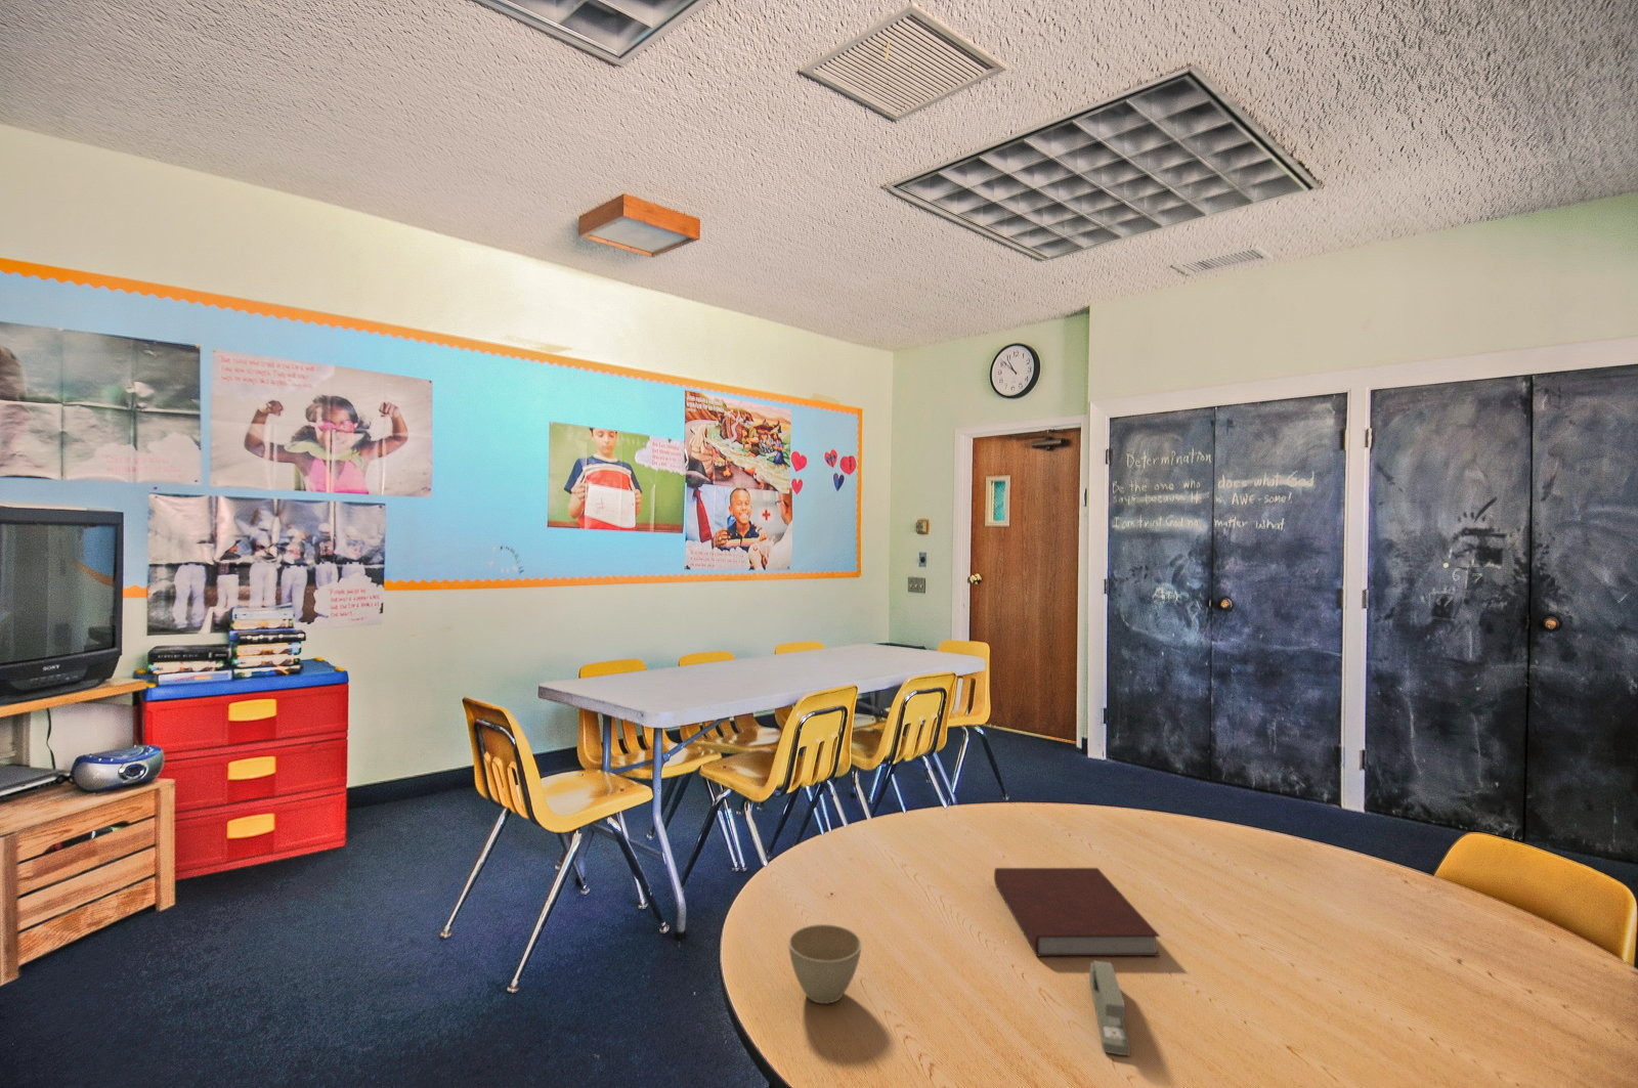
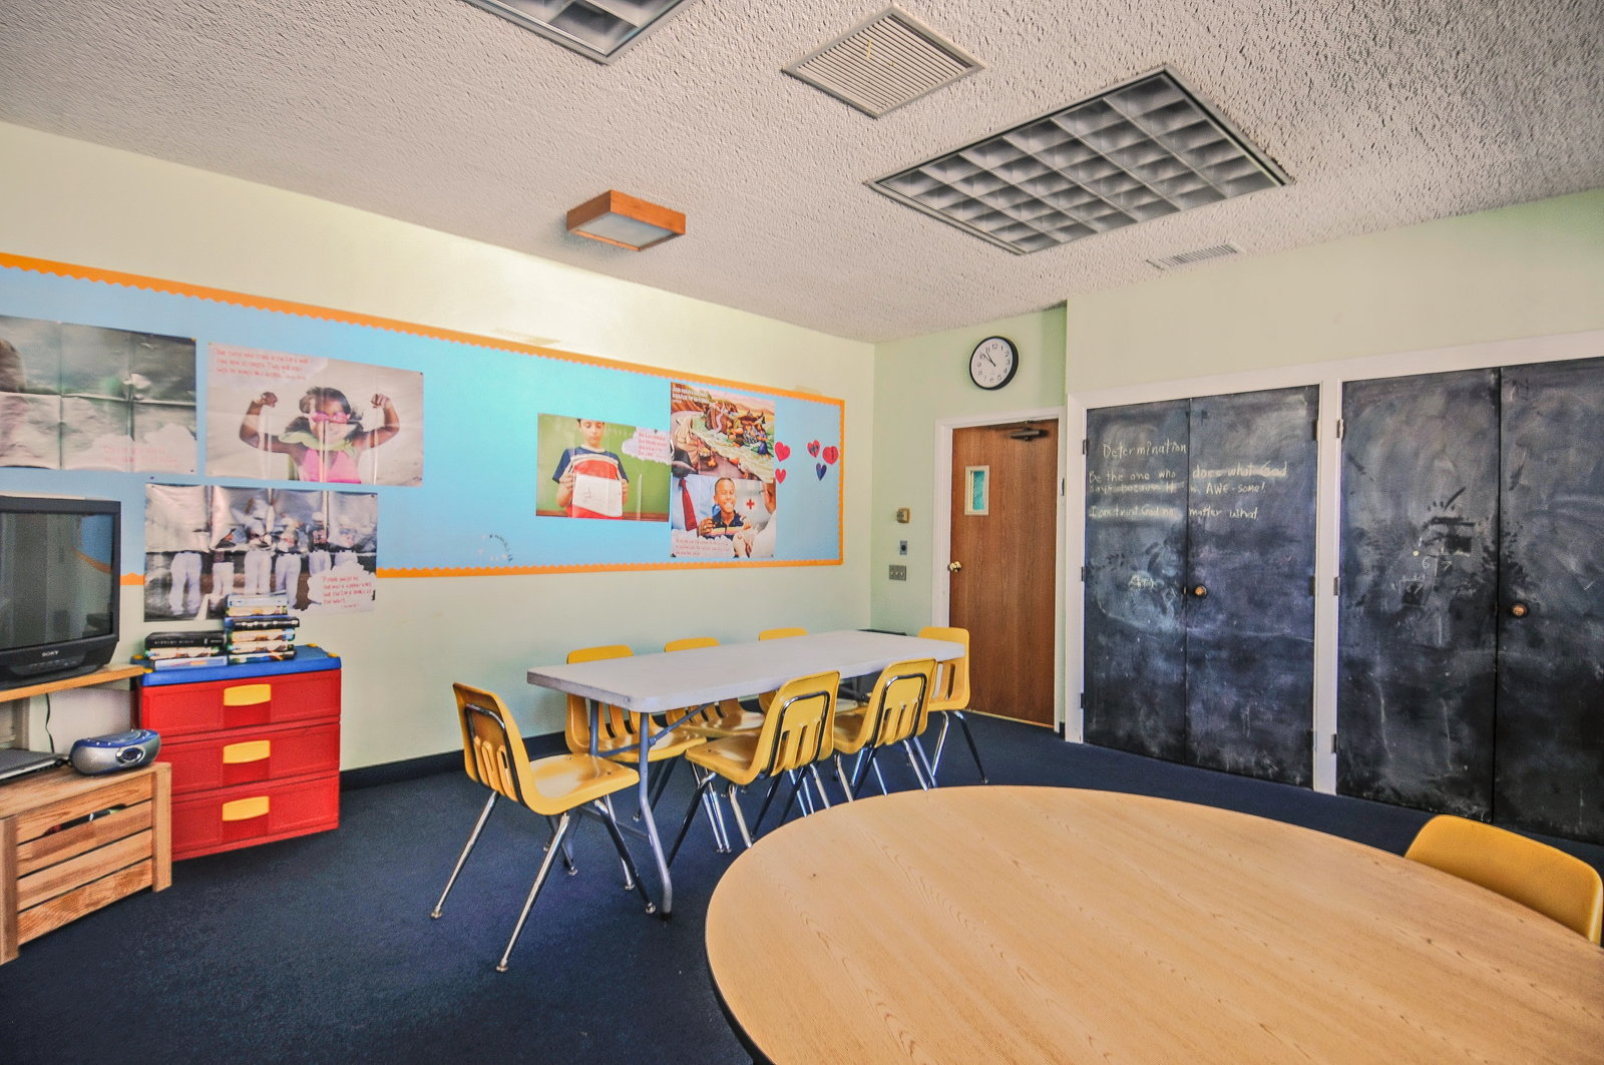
- stapler [1088,959,1132,1056]
- flower pot [787,923,863,1005]
- notebook [993,867,1161,957]
